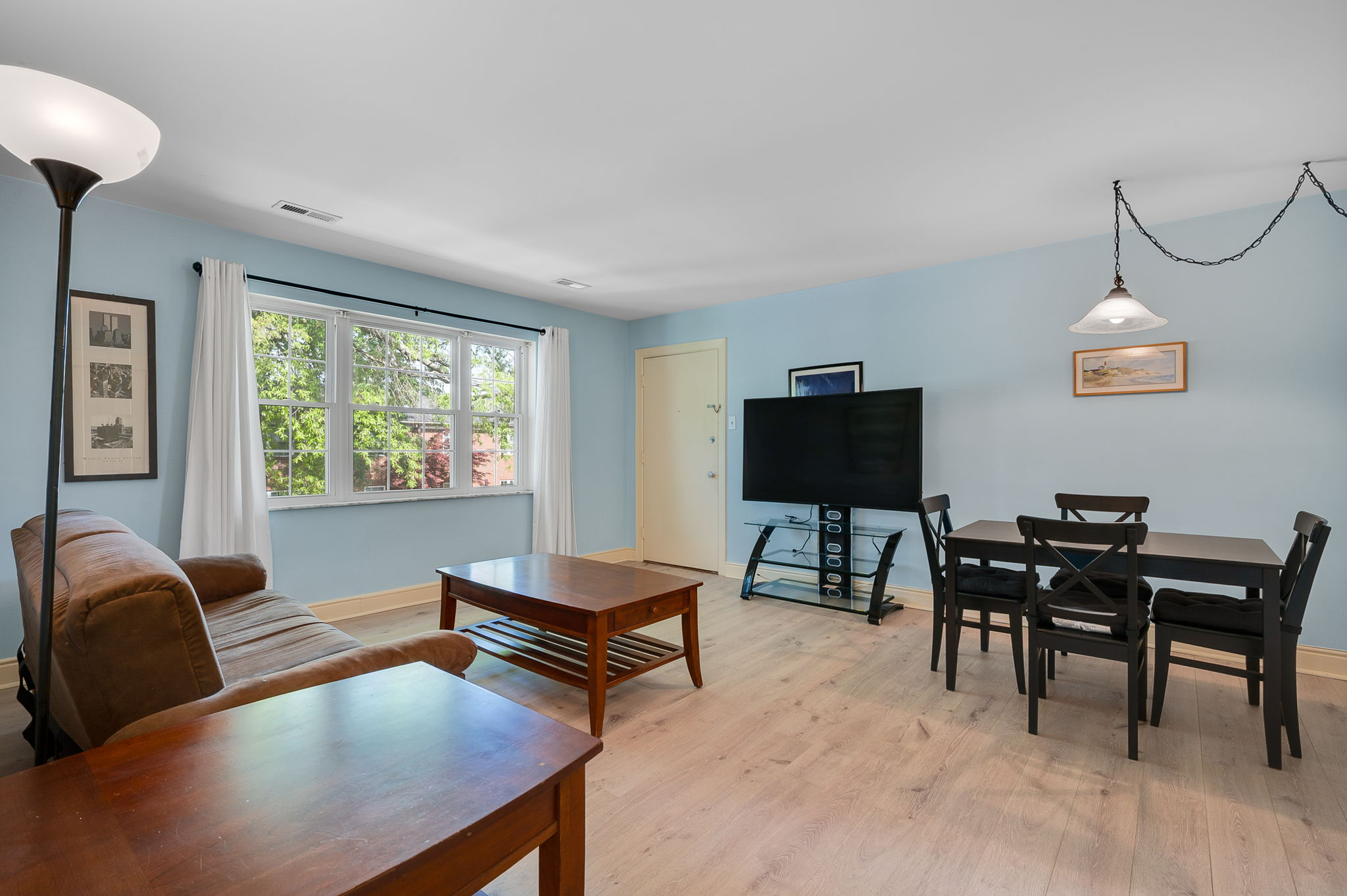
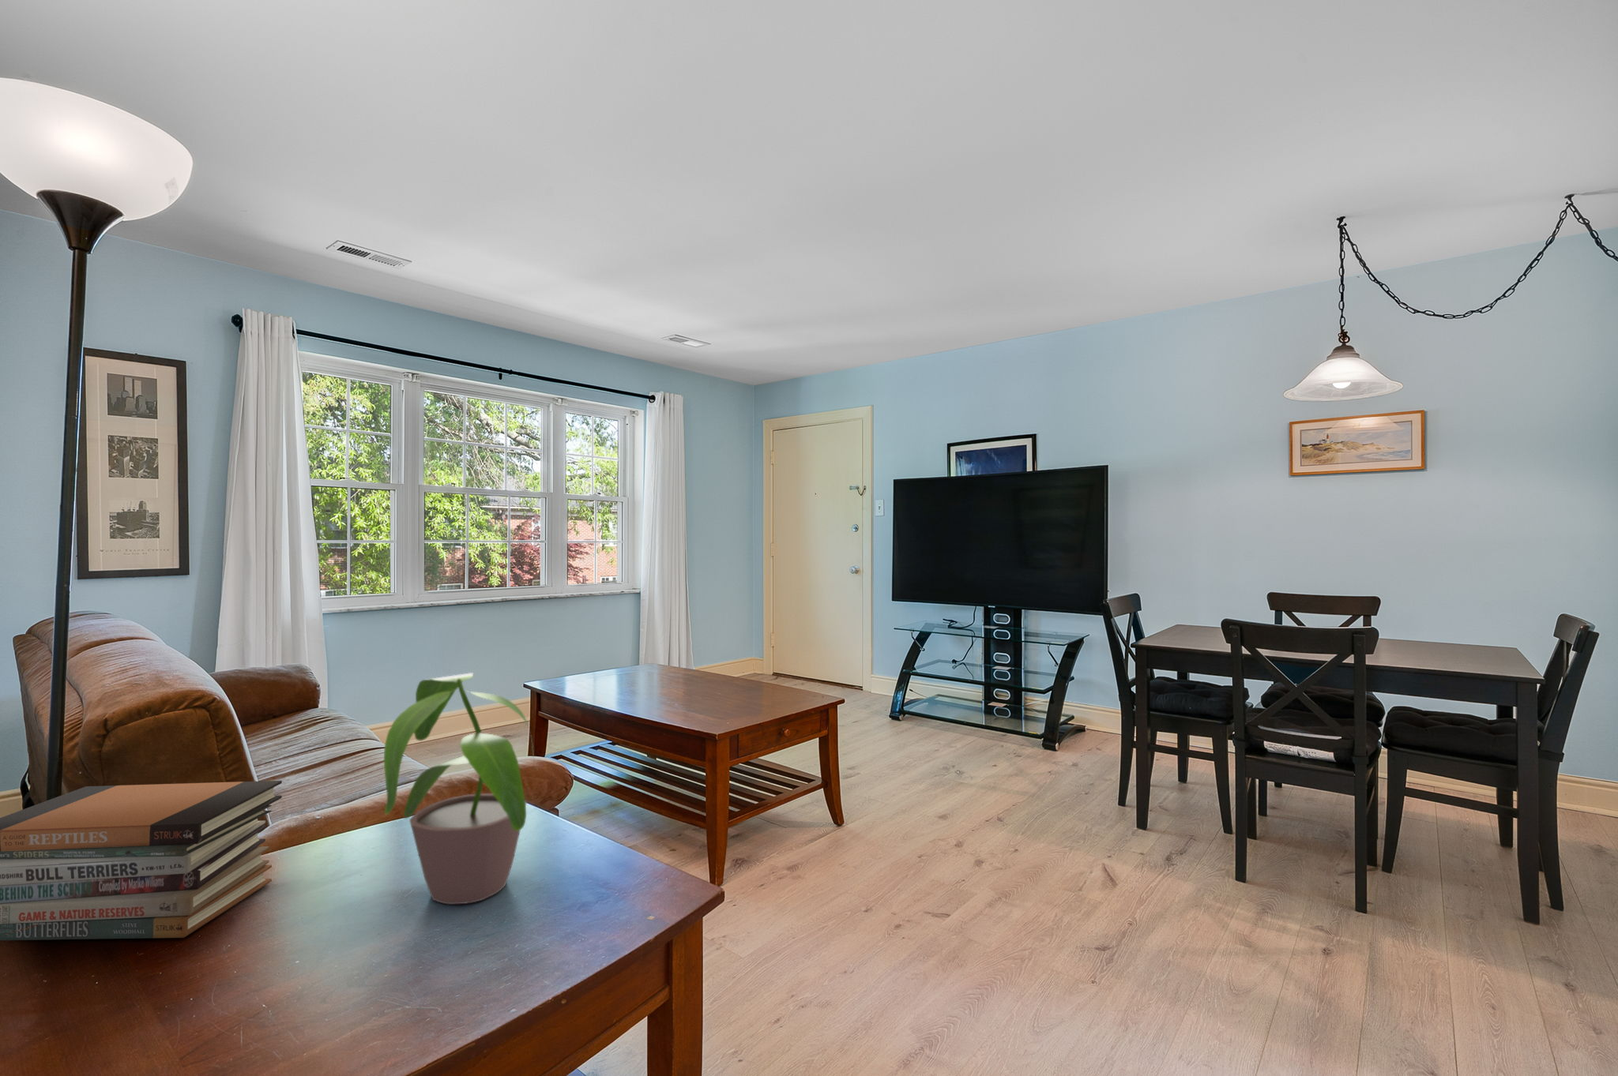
+ book stack [0,779,282,942]
+ potted plant [383,671,538,904]
